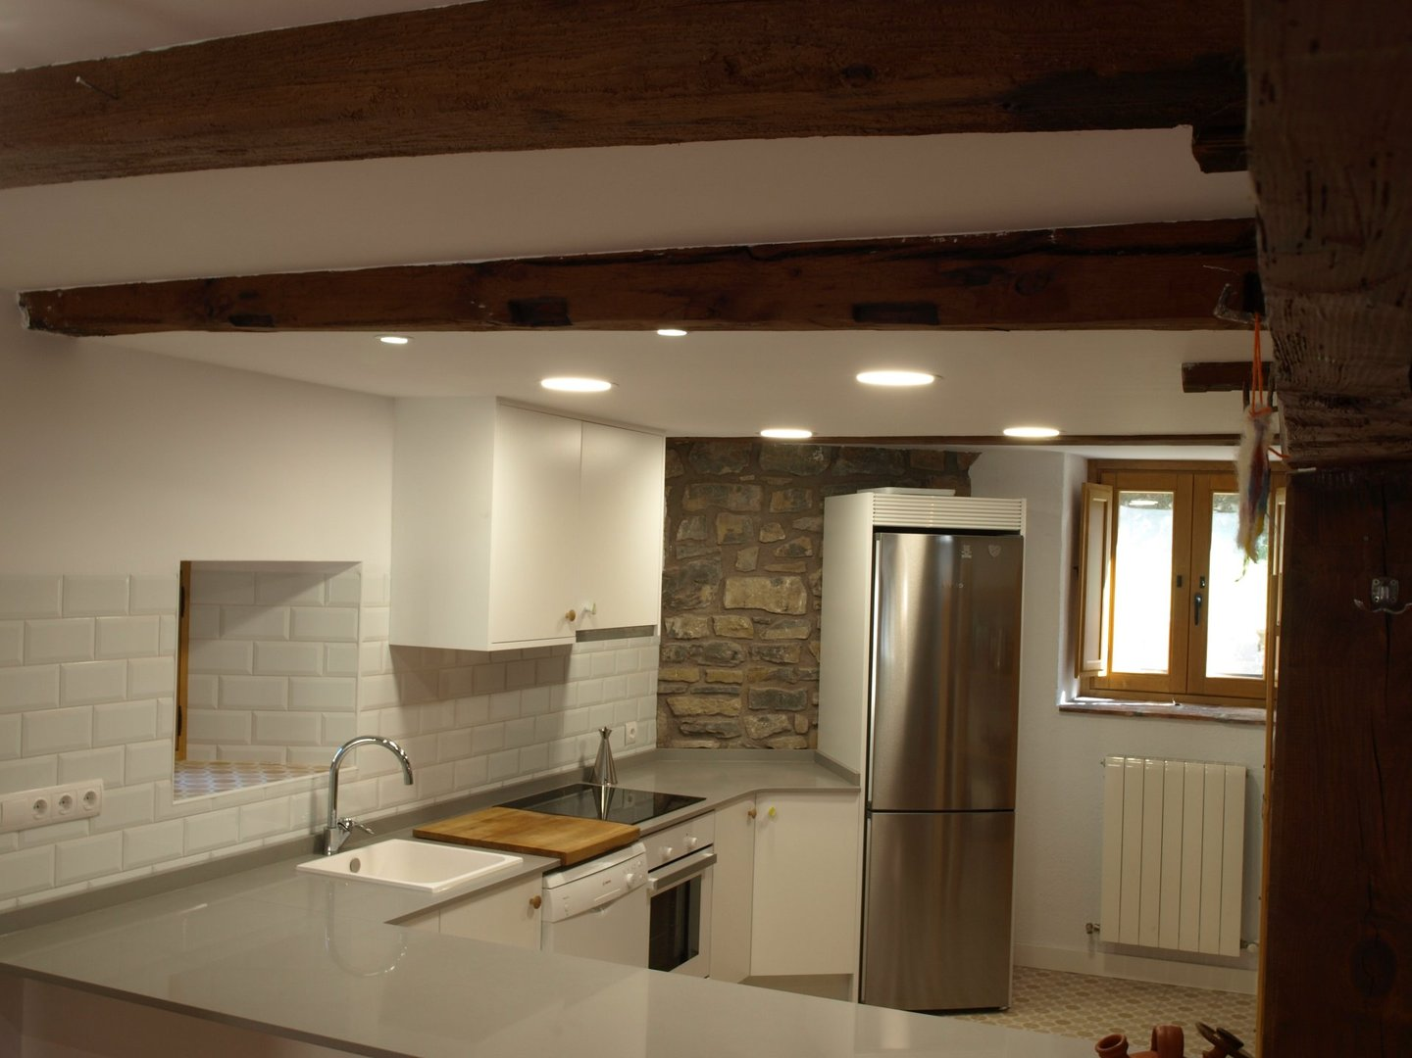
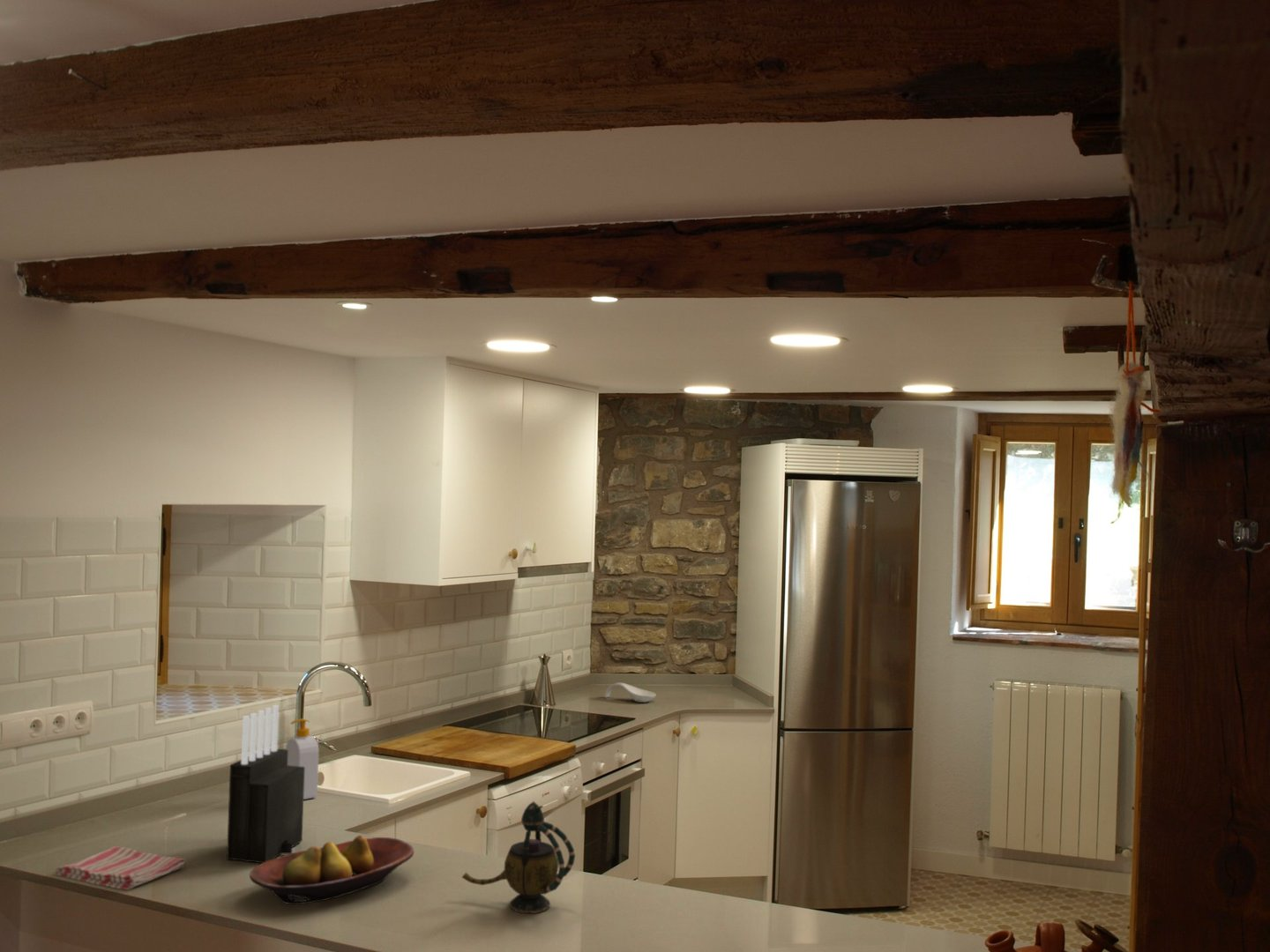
+ teapot [461,800,576,914]
+ soap bottle [285,718,319,800]
+ spoon rest [604,682,657,703]
+ dish towel [55,845,186,891]
+ knife block [226,704,304,864]
+ fruit bowl [249,835,415,905]
